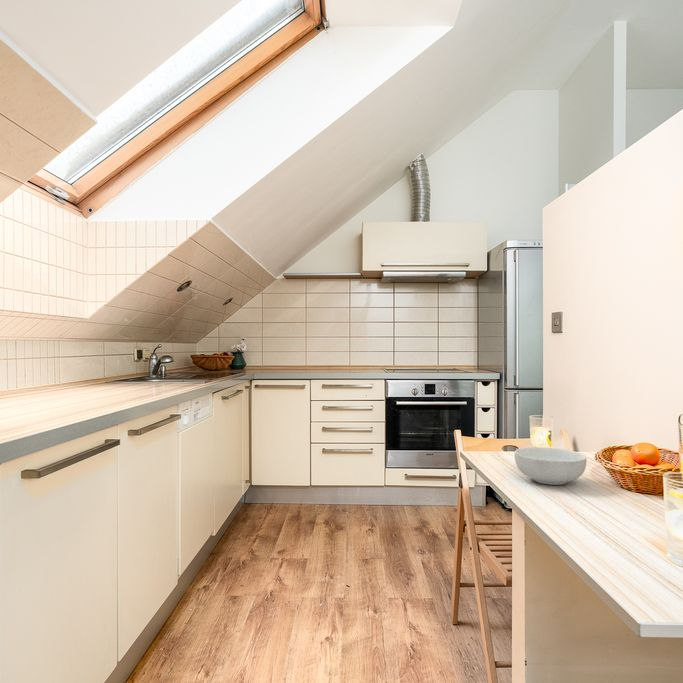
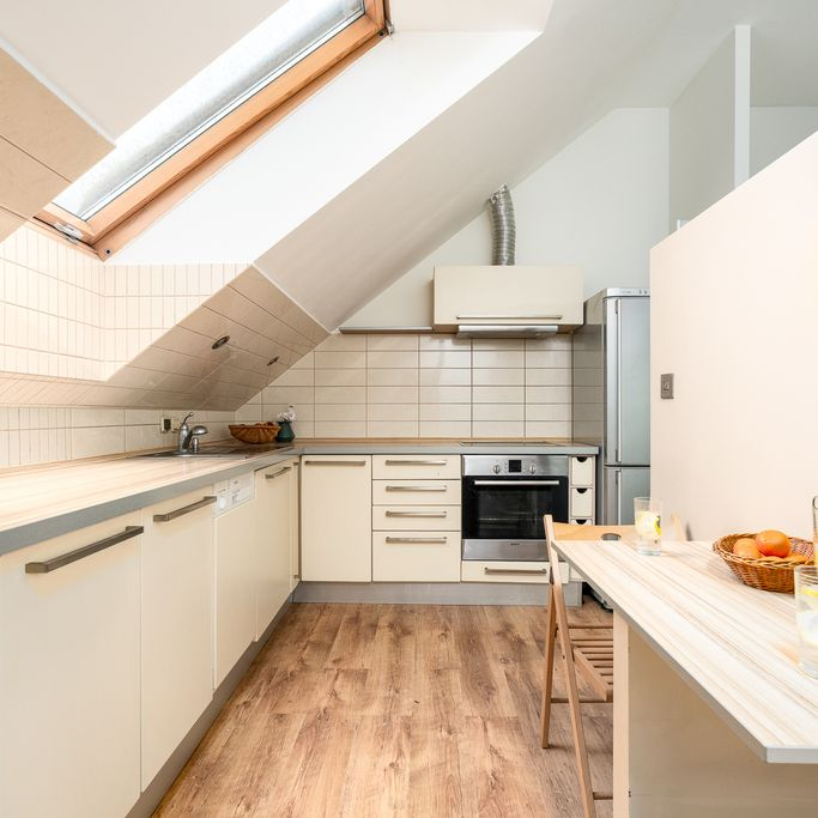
- cereal bowl [514,446,587,486]
